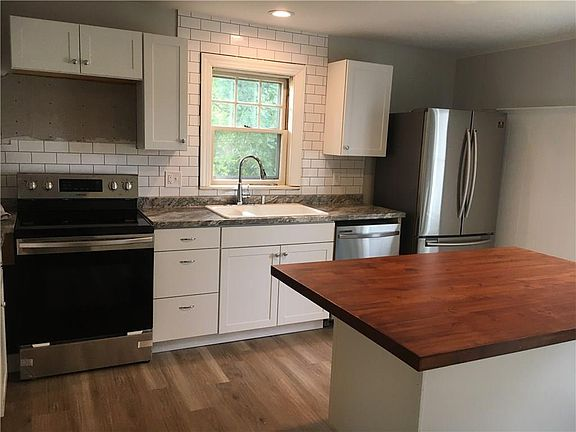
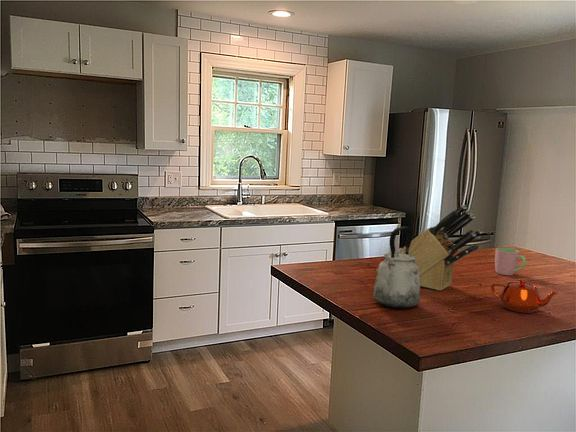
+ knife block [375,204,483,292]
+ cup [494,247,527,276]
+ teapot [490,278,559,314]
+ kettle [372,226,421,309]
